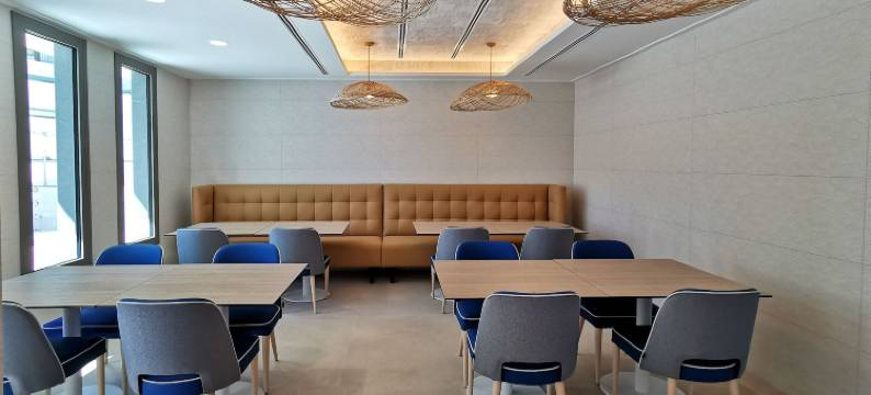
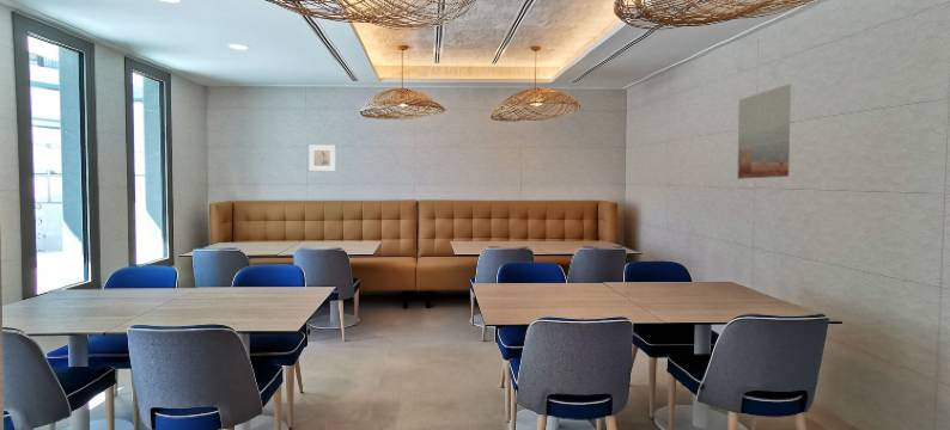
+ wall art [736,84,792,180]
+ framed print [307,145,336,172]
